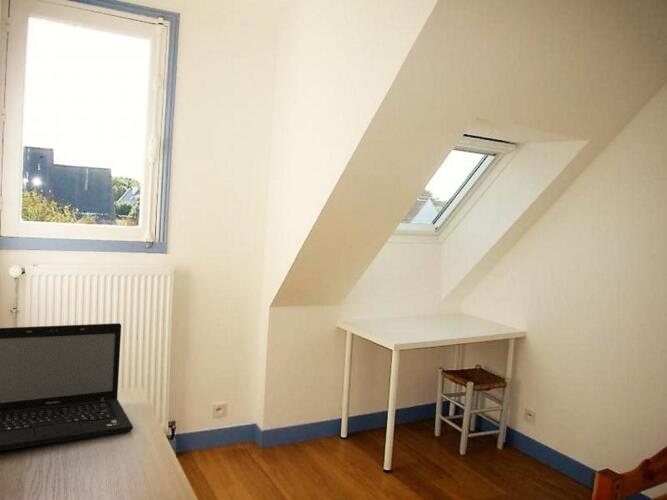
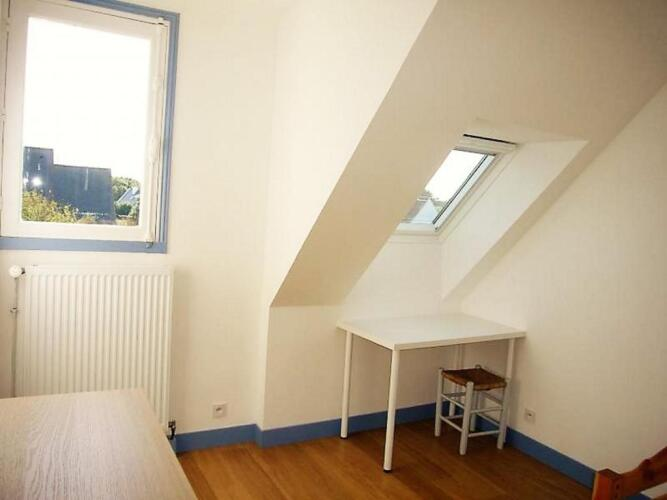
- laptop [0,322,134,452]
